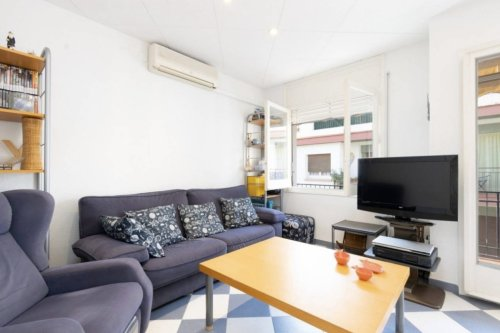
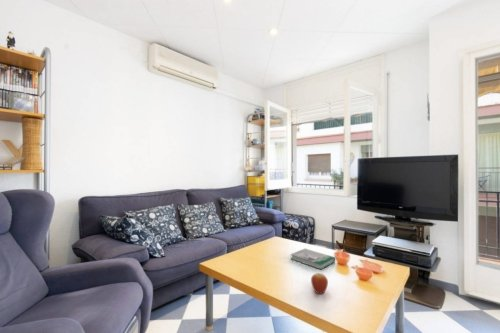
+ fruit [310,272,329,295]
+ book [289,248,336,270]
